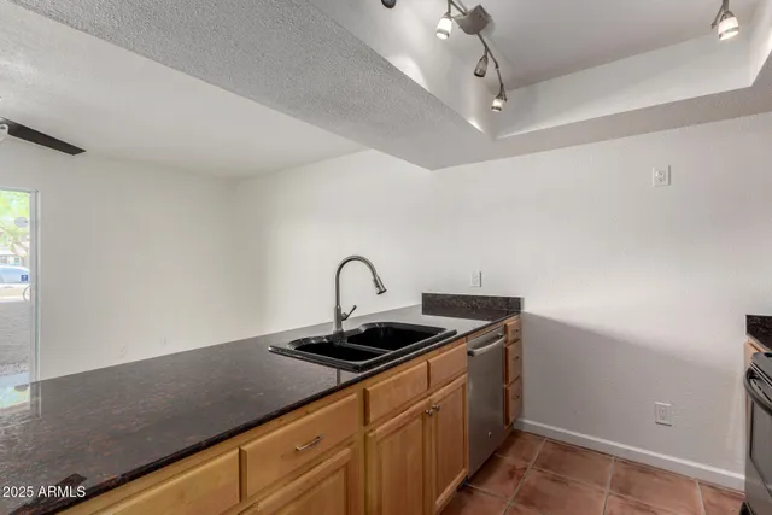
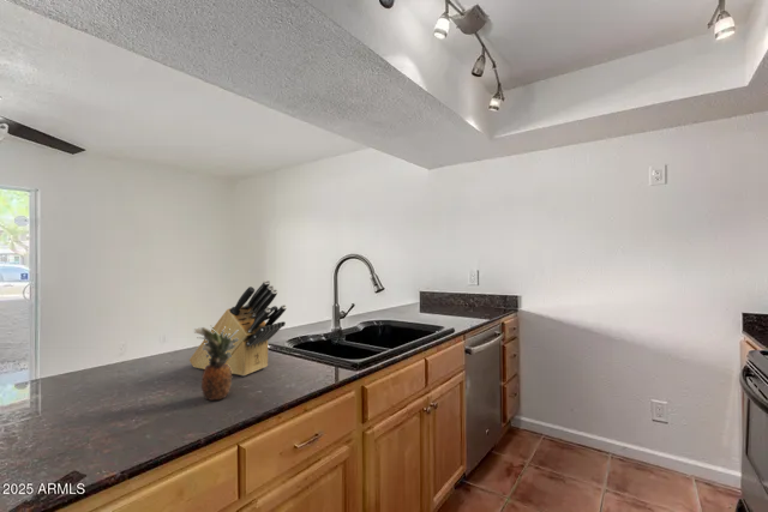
+ knife block [188,279,288,377]
+ fruit [193,325,239,402]
